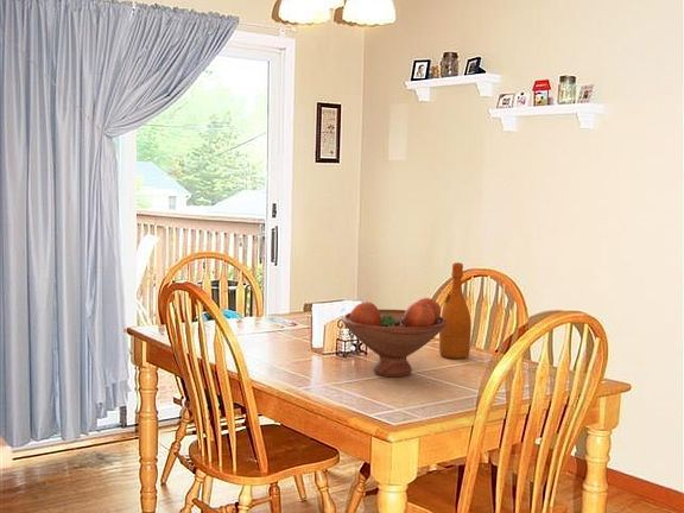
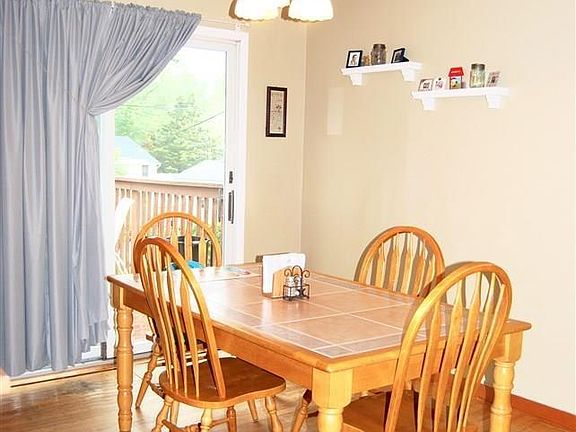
- wine bottle [438,261,473,360]
- fruit bowl [341,297,446,378]
